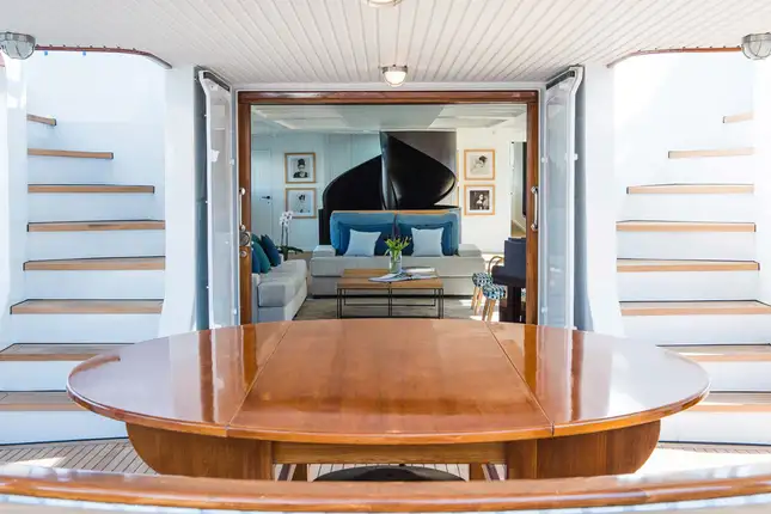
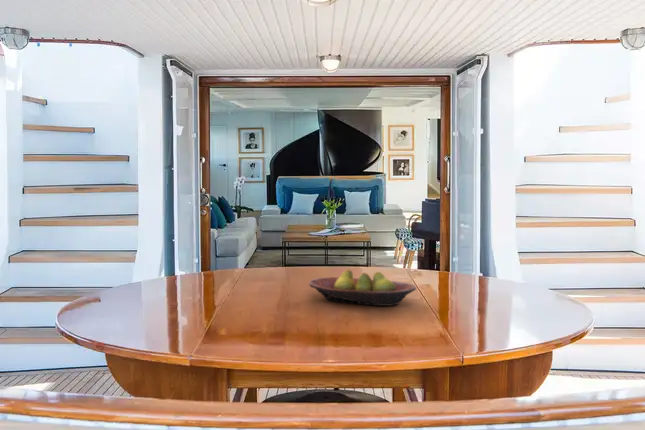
+ fruit bowl [308,268,417,307]
